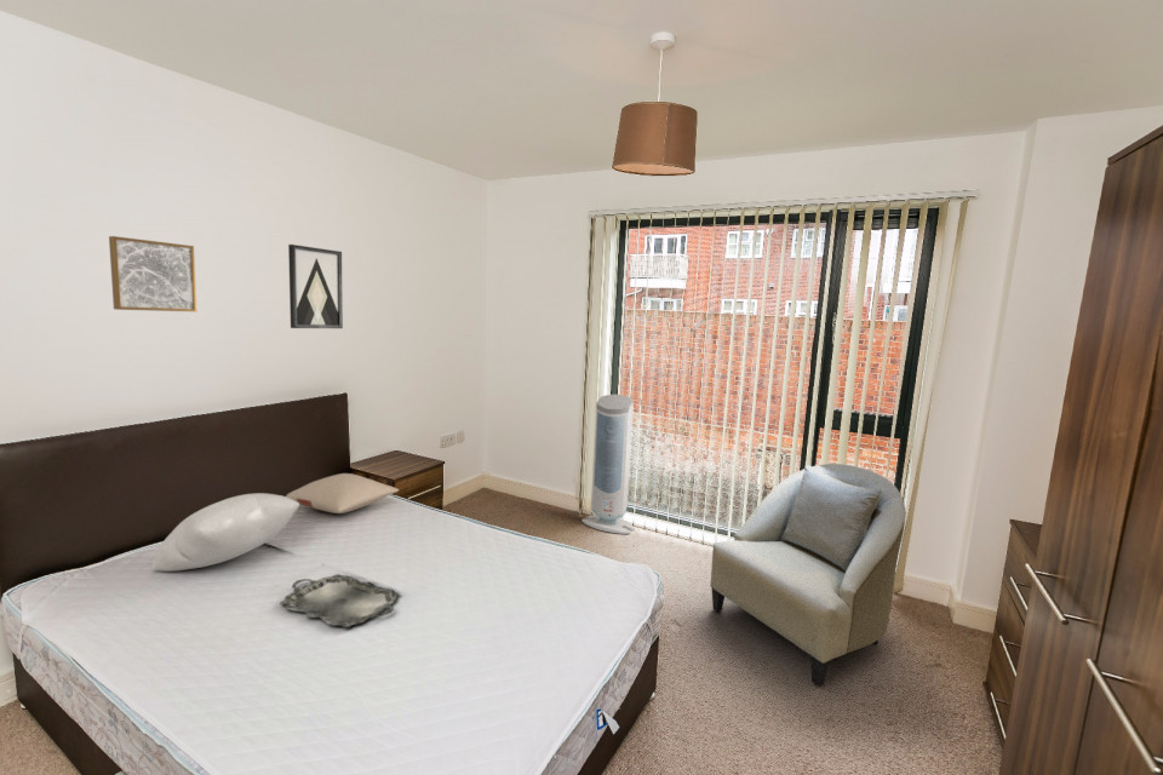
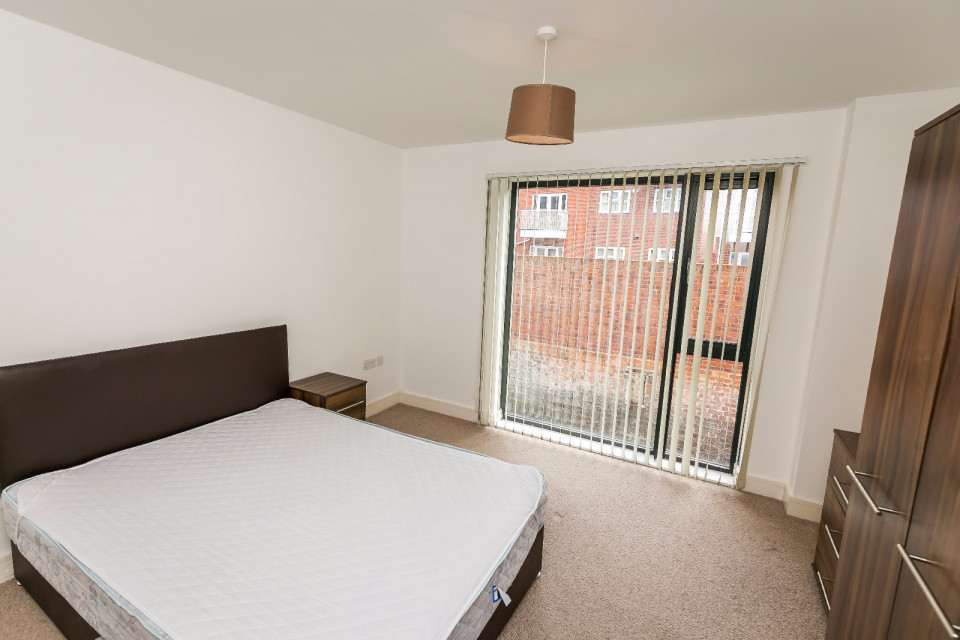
- pillow [149,492,300,573]
- wall art [108,235,197,312]
- wall art [287,243,344,329]
- pillow [285,472,400,515]
- air purifier [580,394,636,535]
- serving tray [279,573,401,628]
- armchair [709,463,907,687]
